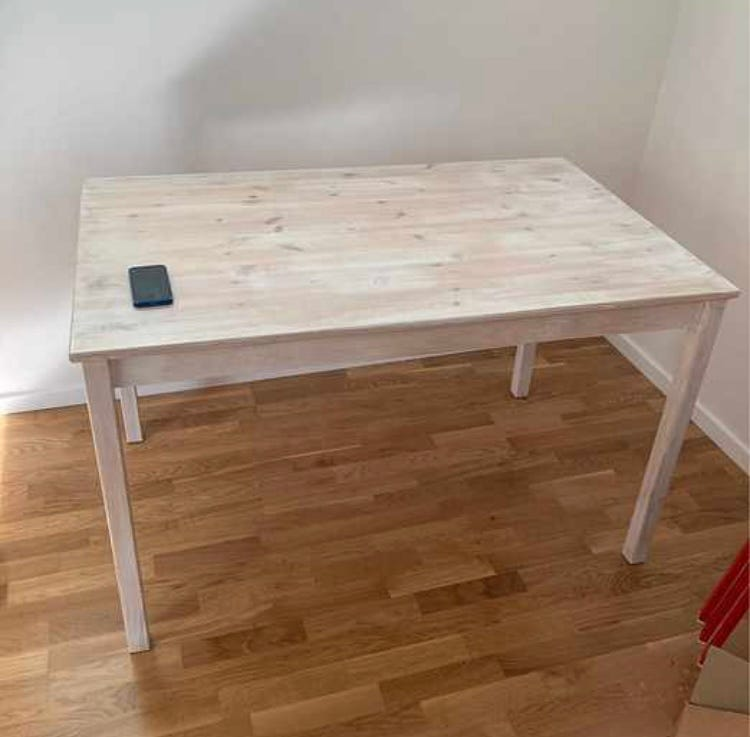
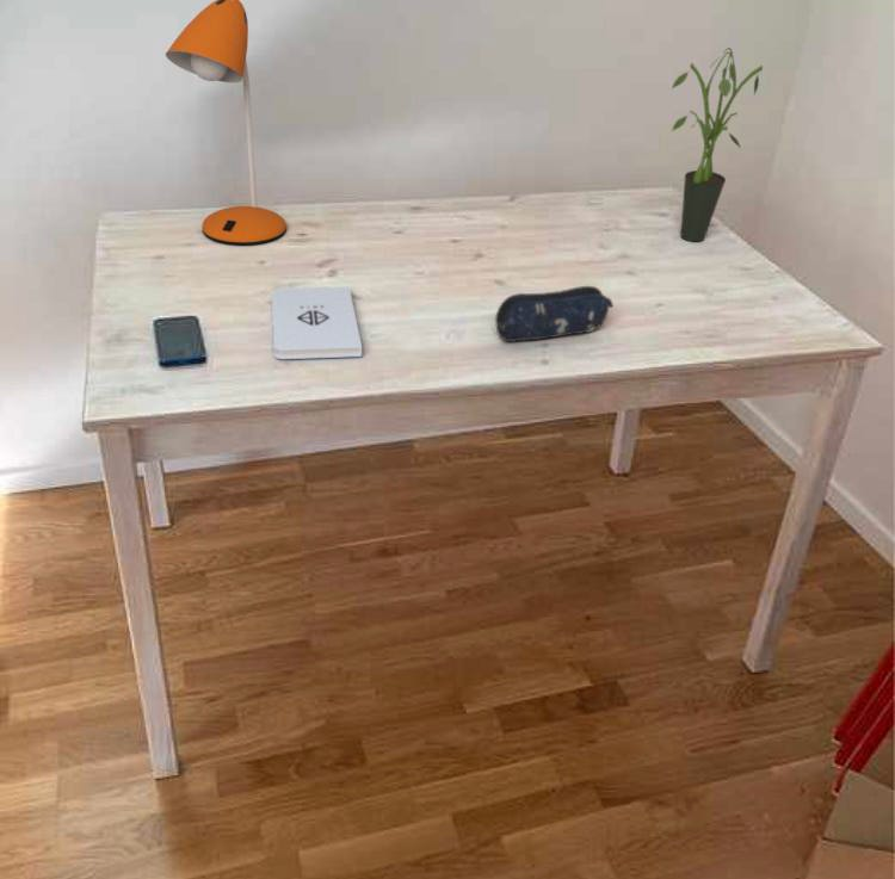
+ pencil case [494,285,615,343]
+ potted plant [671,47,764,243]
+ desk lamp [165,0,288,247]
+ notepad [270,285,363,360]
